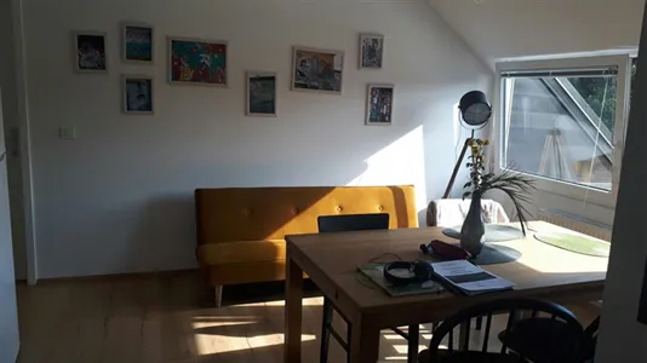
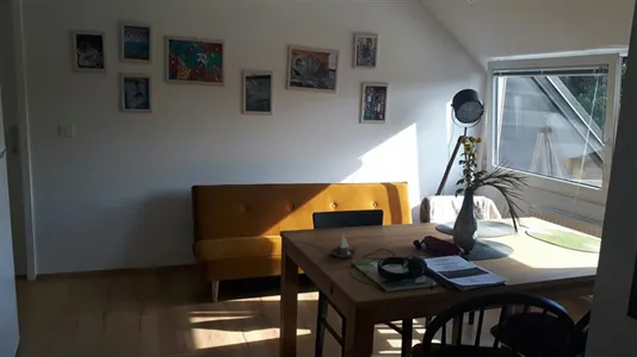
+ candle [328,232,359,258]
